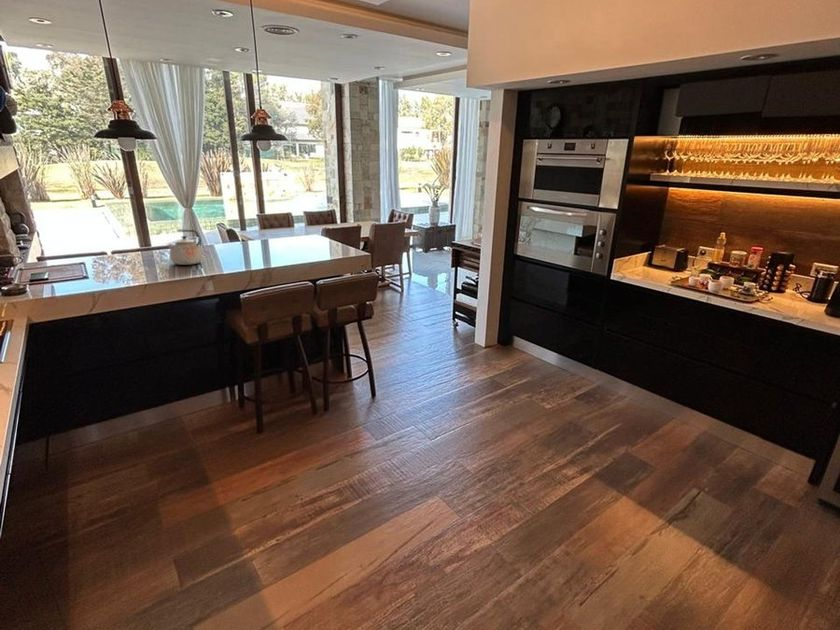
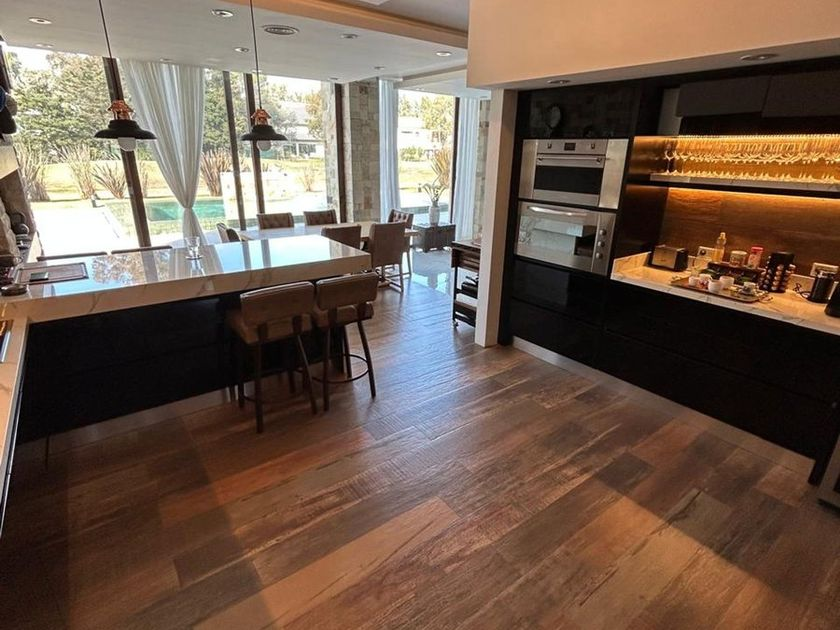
- kettle [167,229,204,266]
